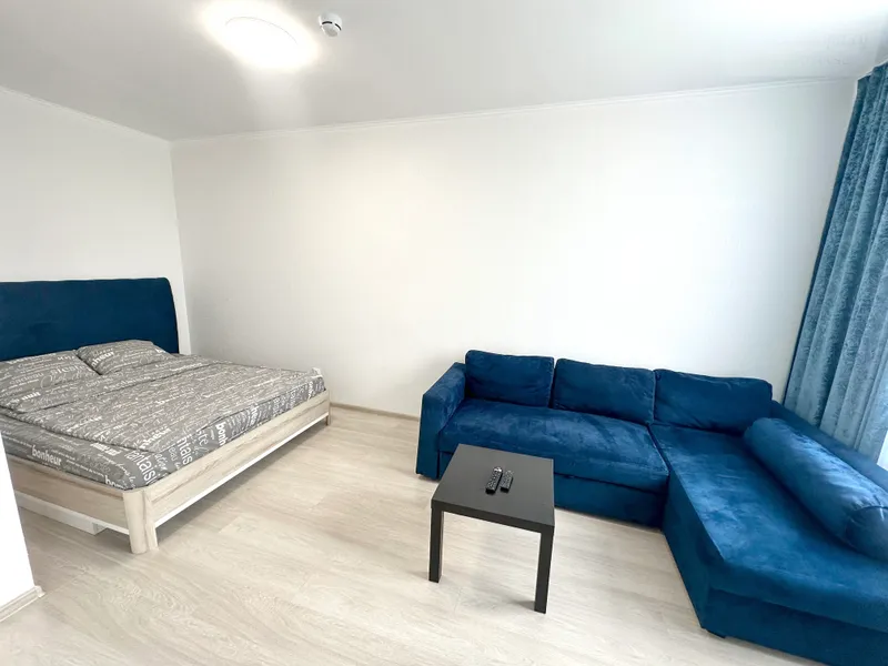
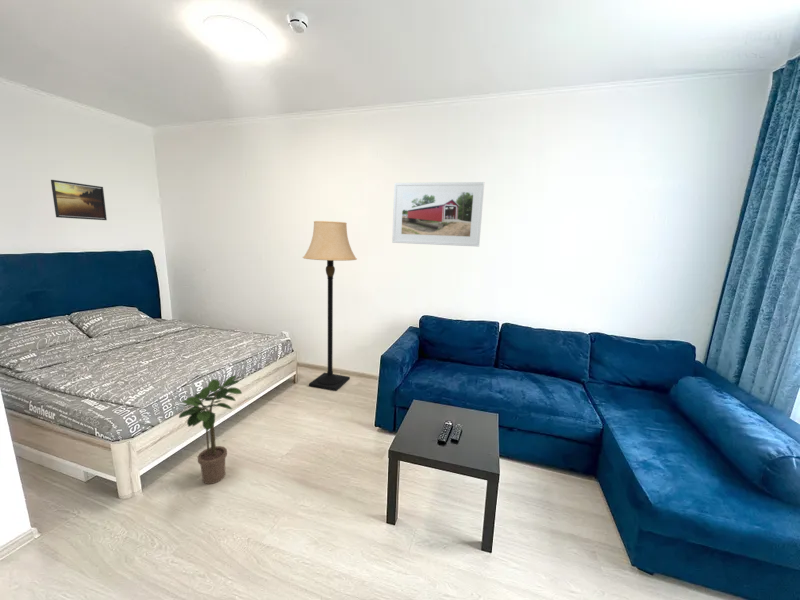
+ potted plant [178,375,243,485]
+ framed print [391,181,485,248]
+ lamp [302,220,358,392]
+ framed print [50,179,108,221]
